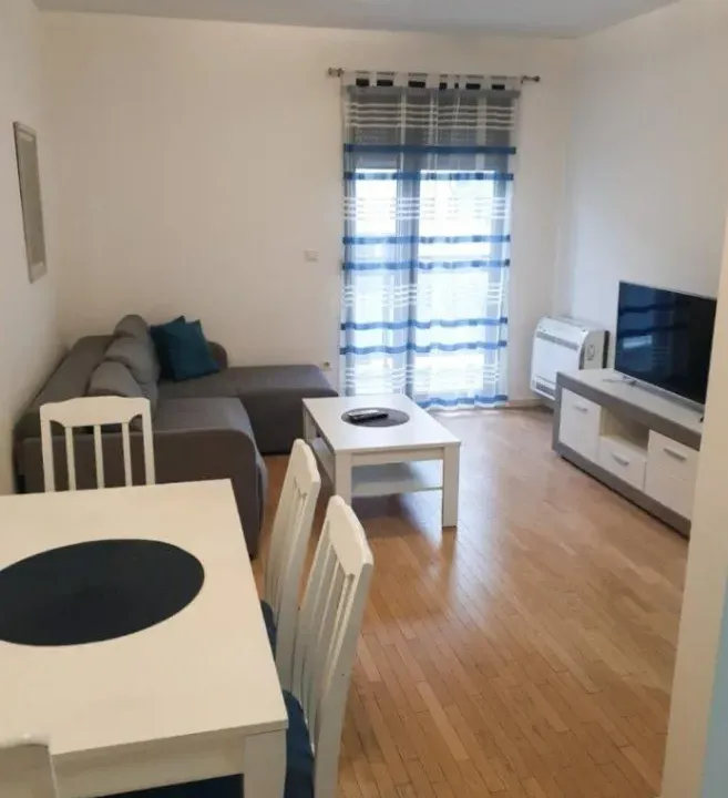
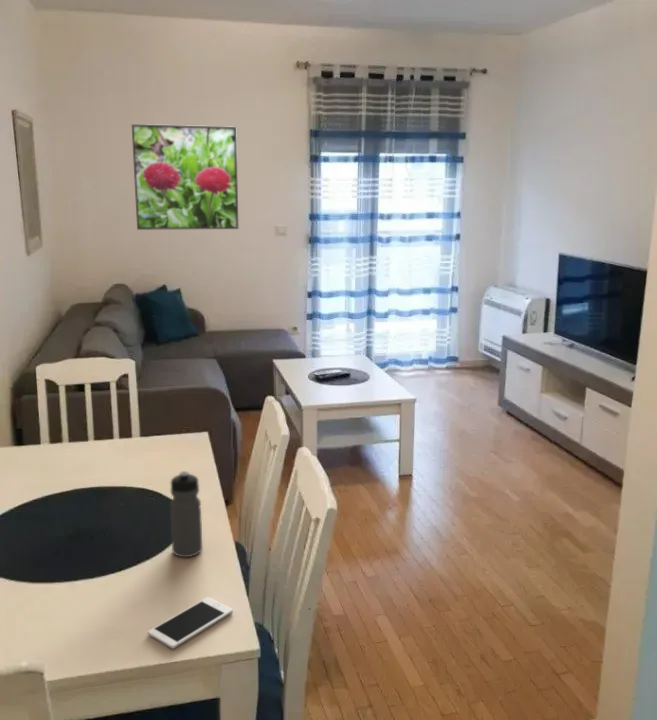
+ cell phone [147,596,234,649]
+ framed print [131,123,239,231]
+ water bottle [169,470,203,558]
